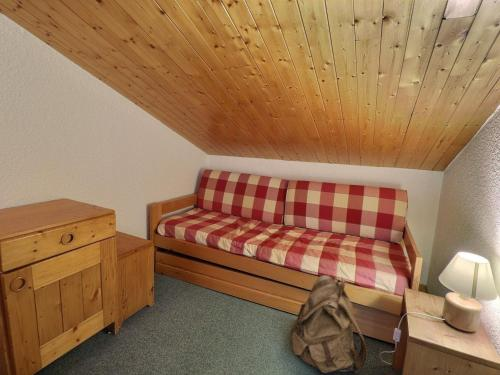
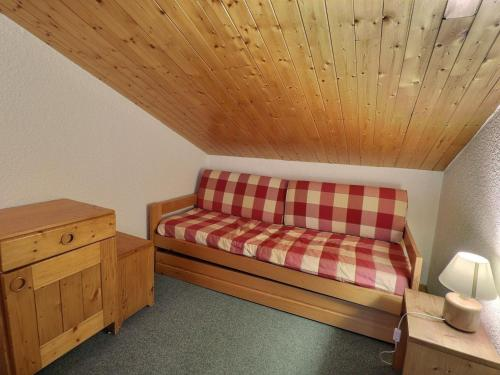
- backpack [290,274,368,374]
